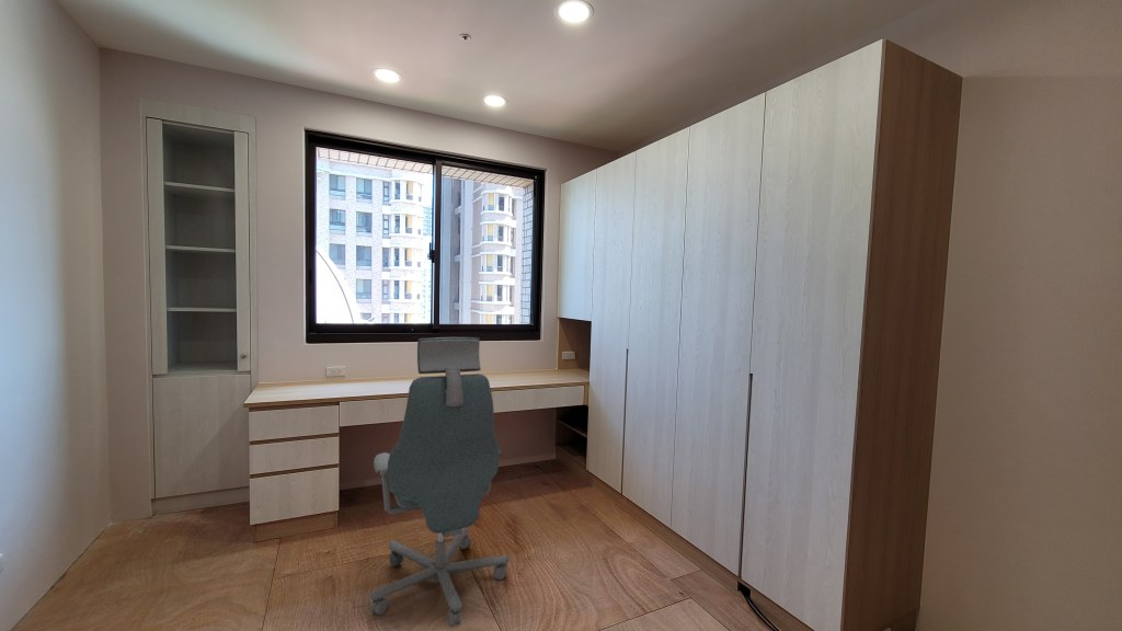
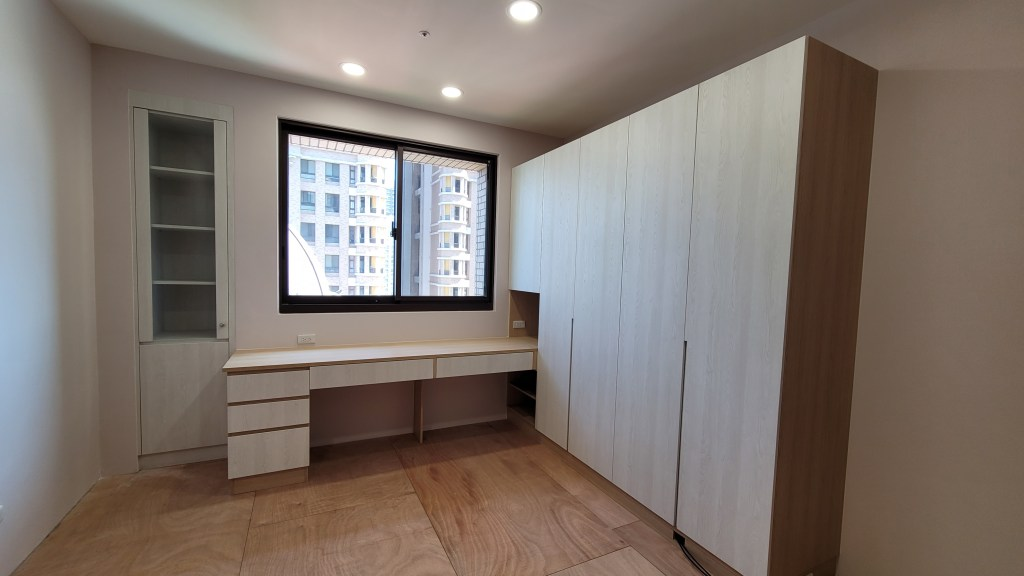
- office chair [368,336,511,628]
